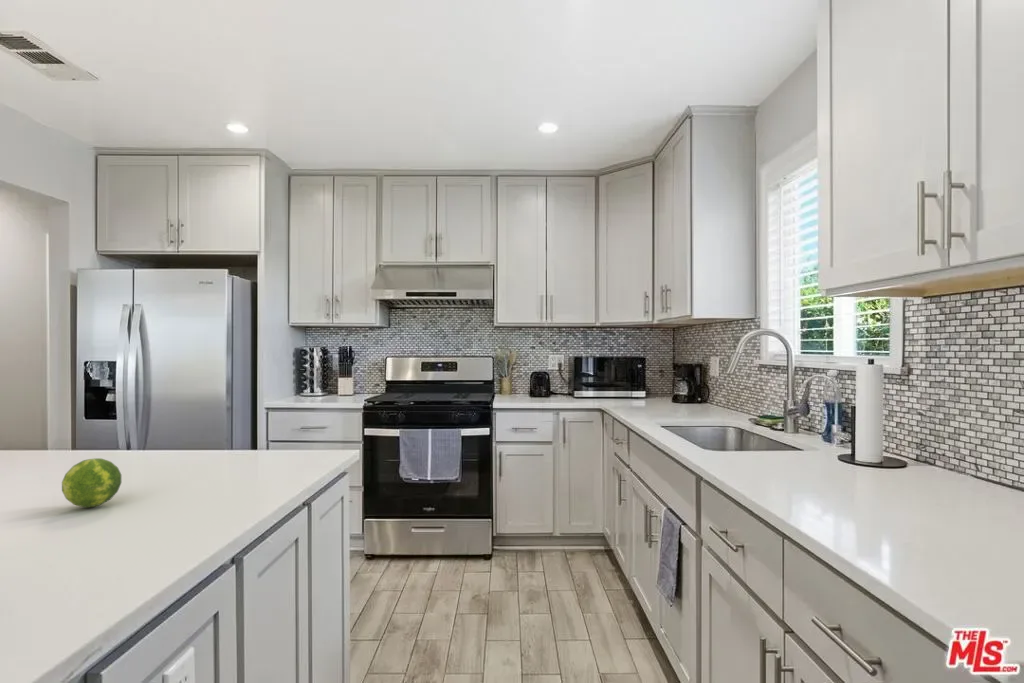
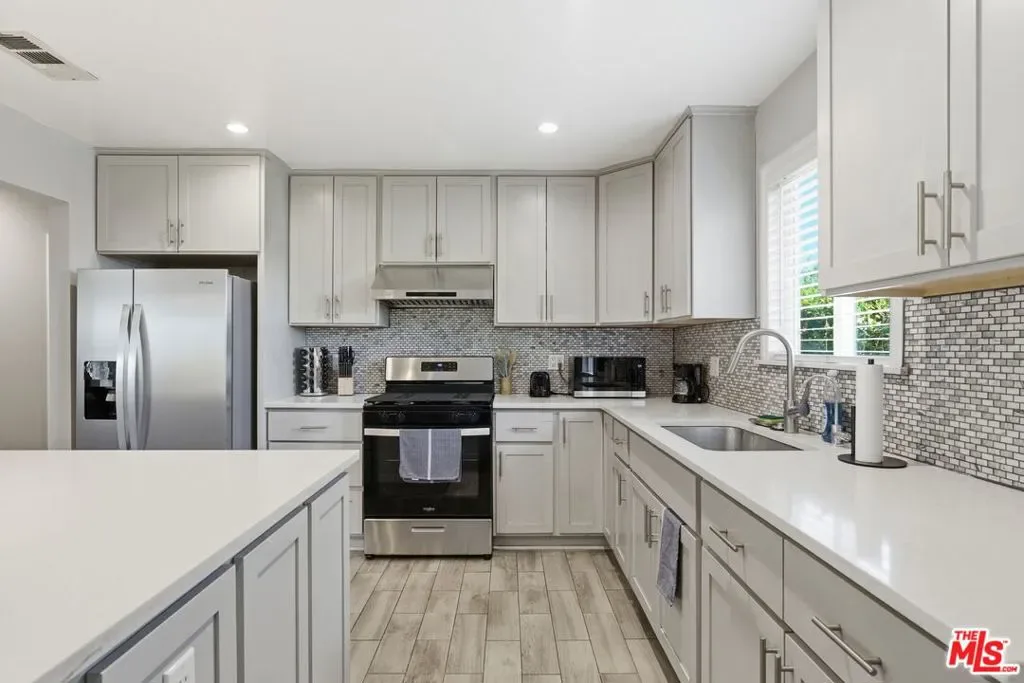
- fruit [61,457,122,508]
